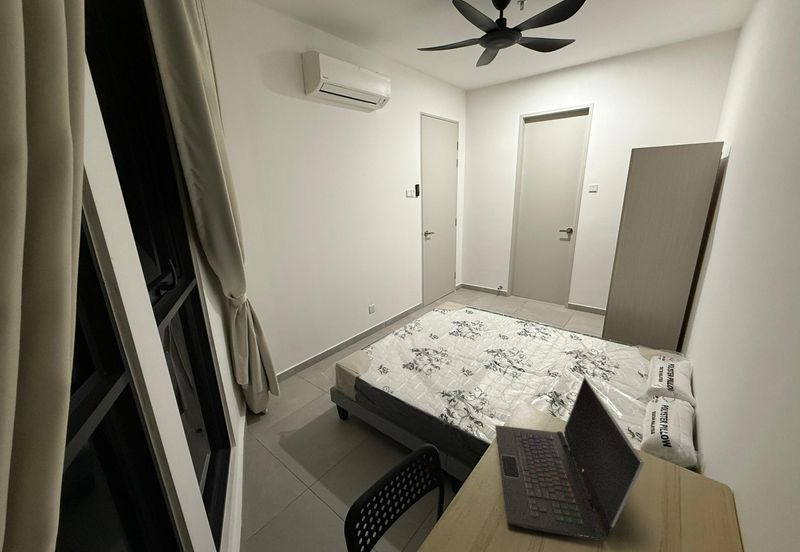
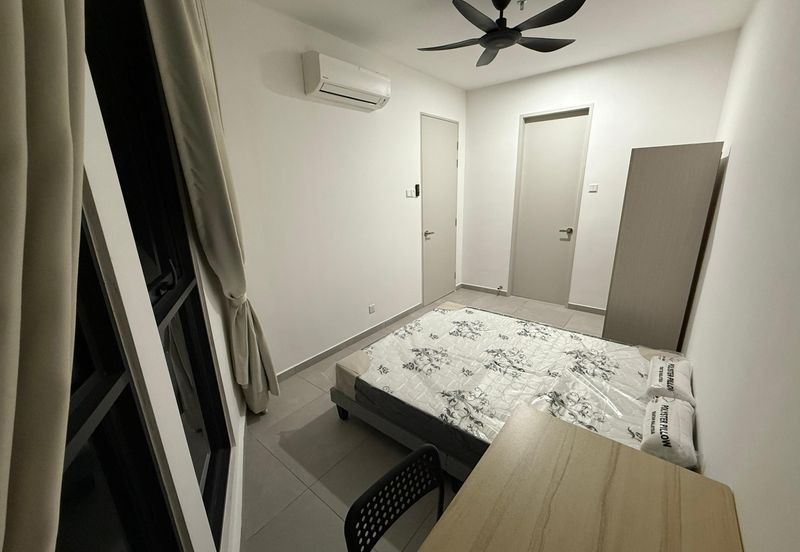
- laptop computer [494,376,645,543]
